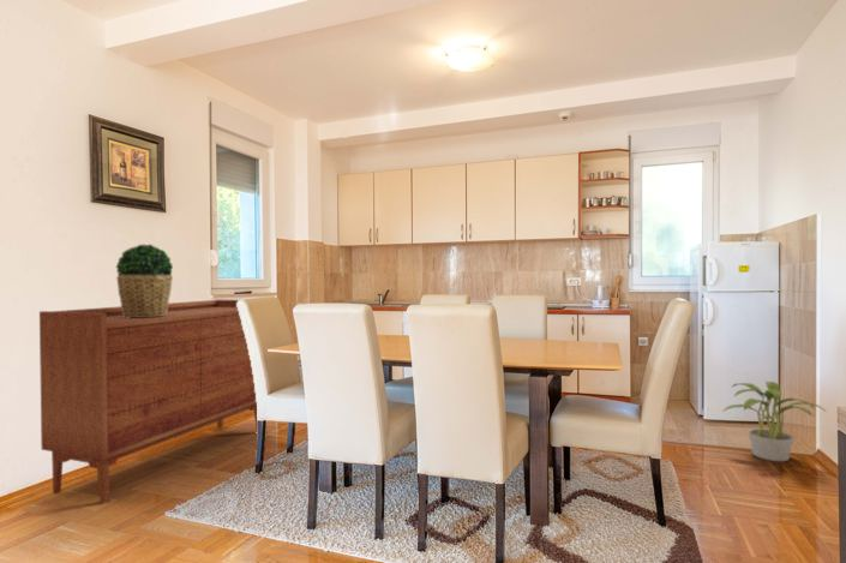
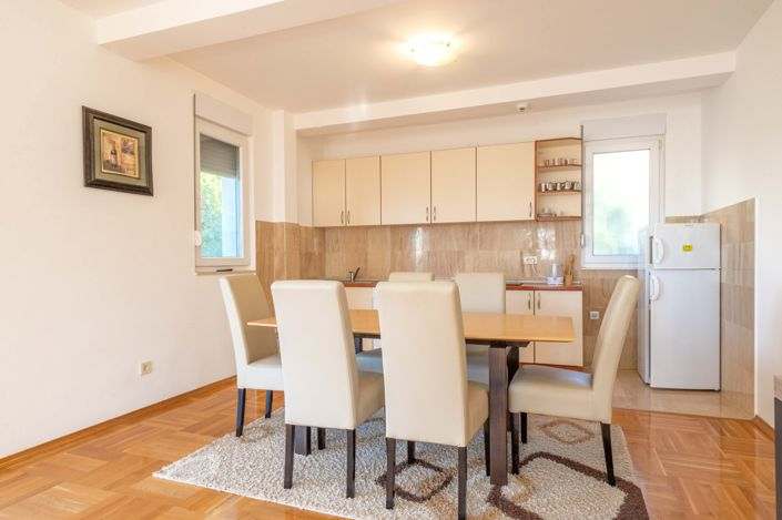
- potted plant [114,242,174,318]
- sideboard [38,299,258,505]
- potted plant [721,381,828,462]
